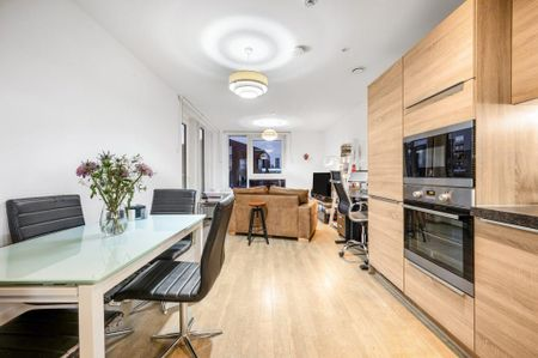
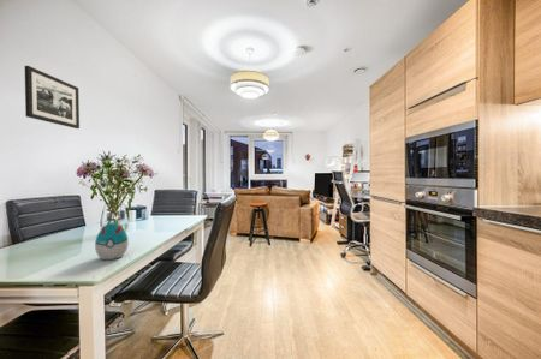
+ decorative egg [94,222,130,261]
+ picture frame [24,65,81,130]
